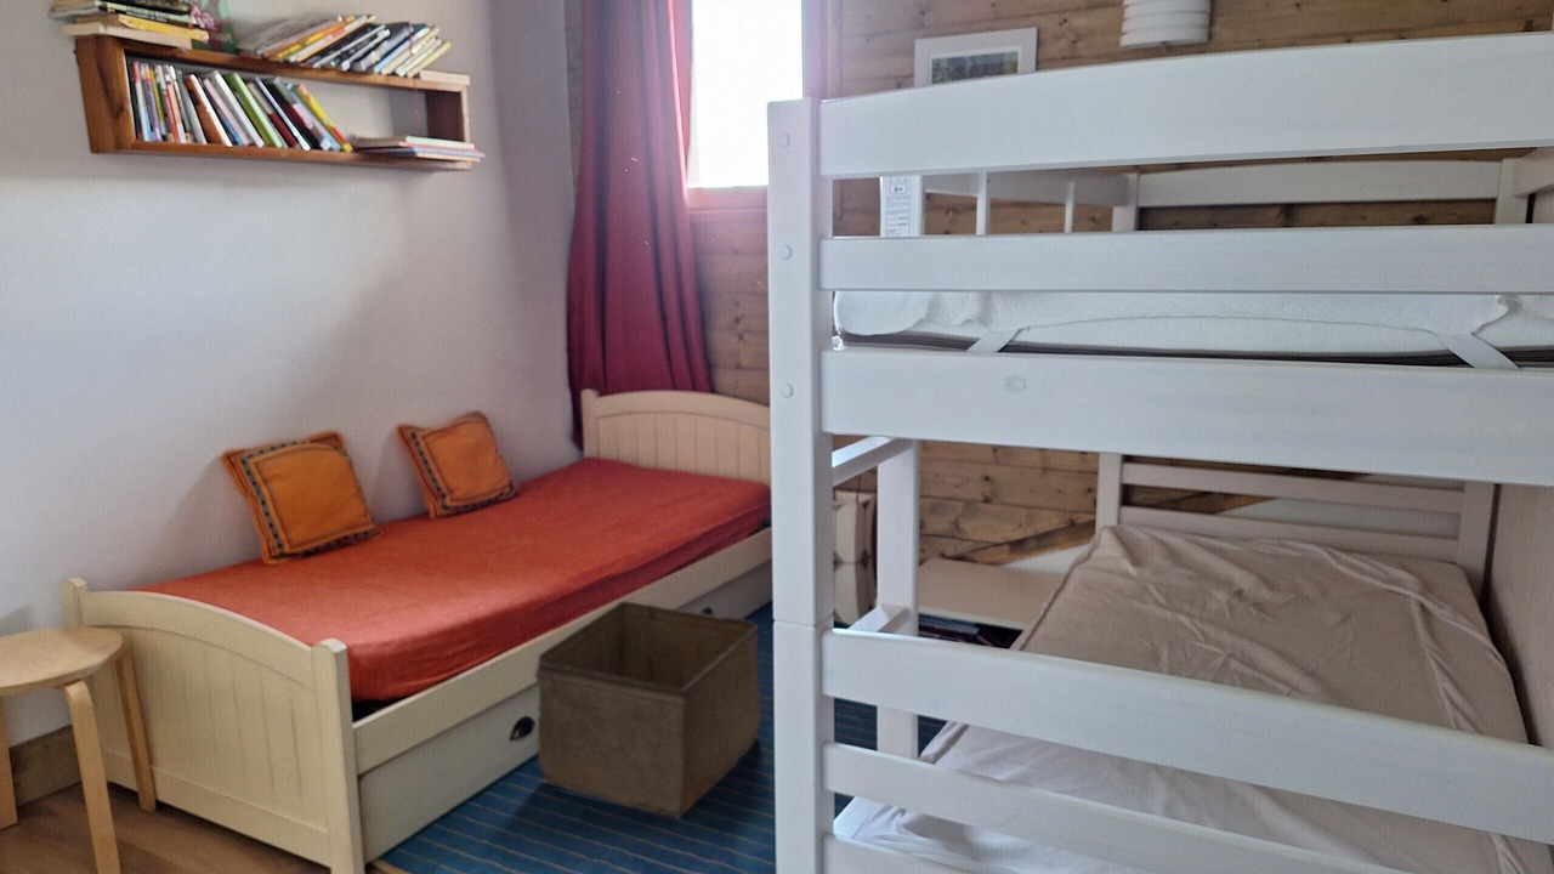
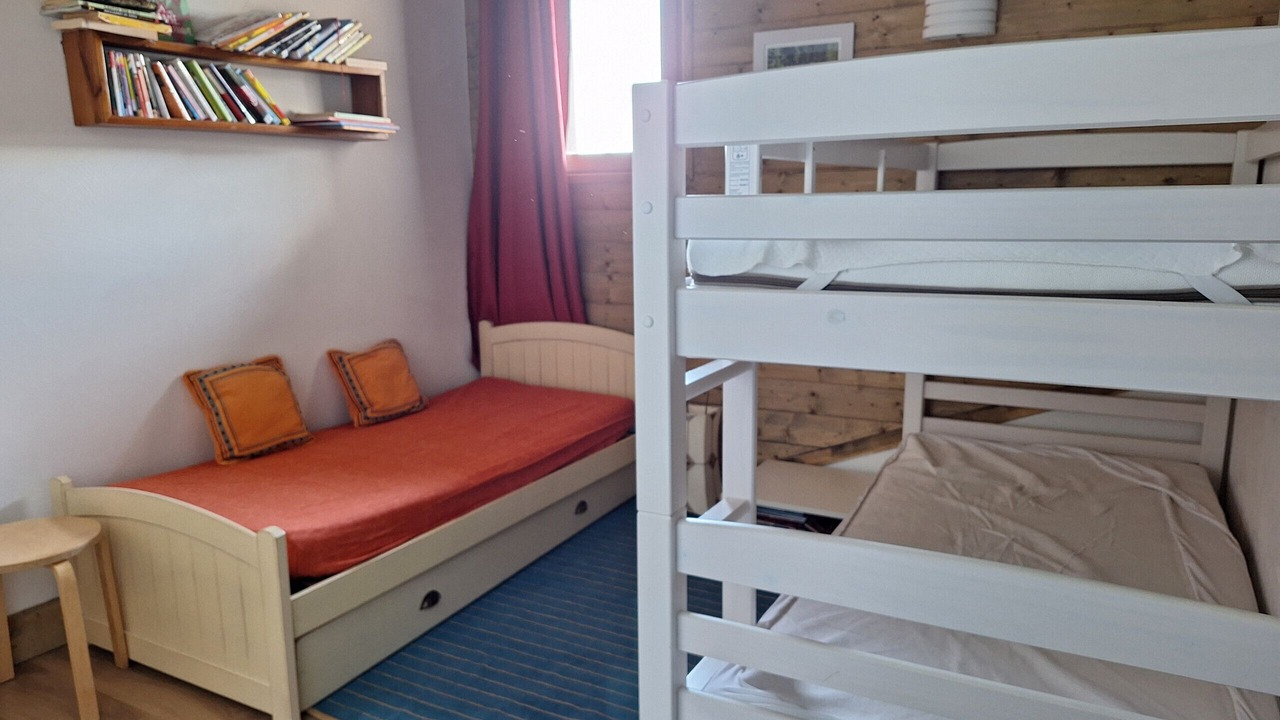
- storage bin [533,600,761,819]
